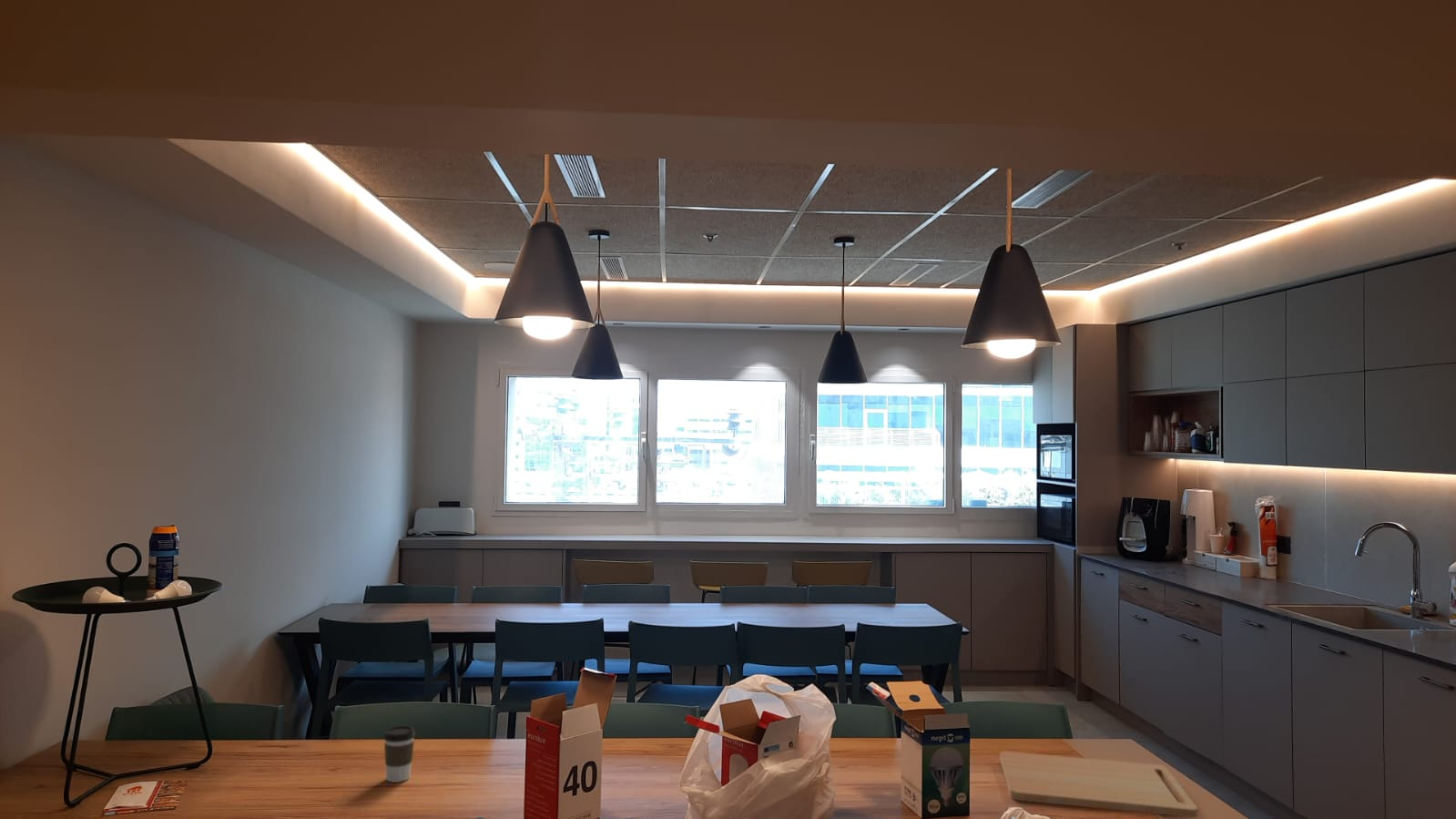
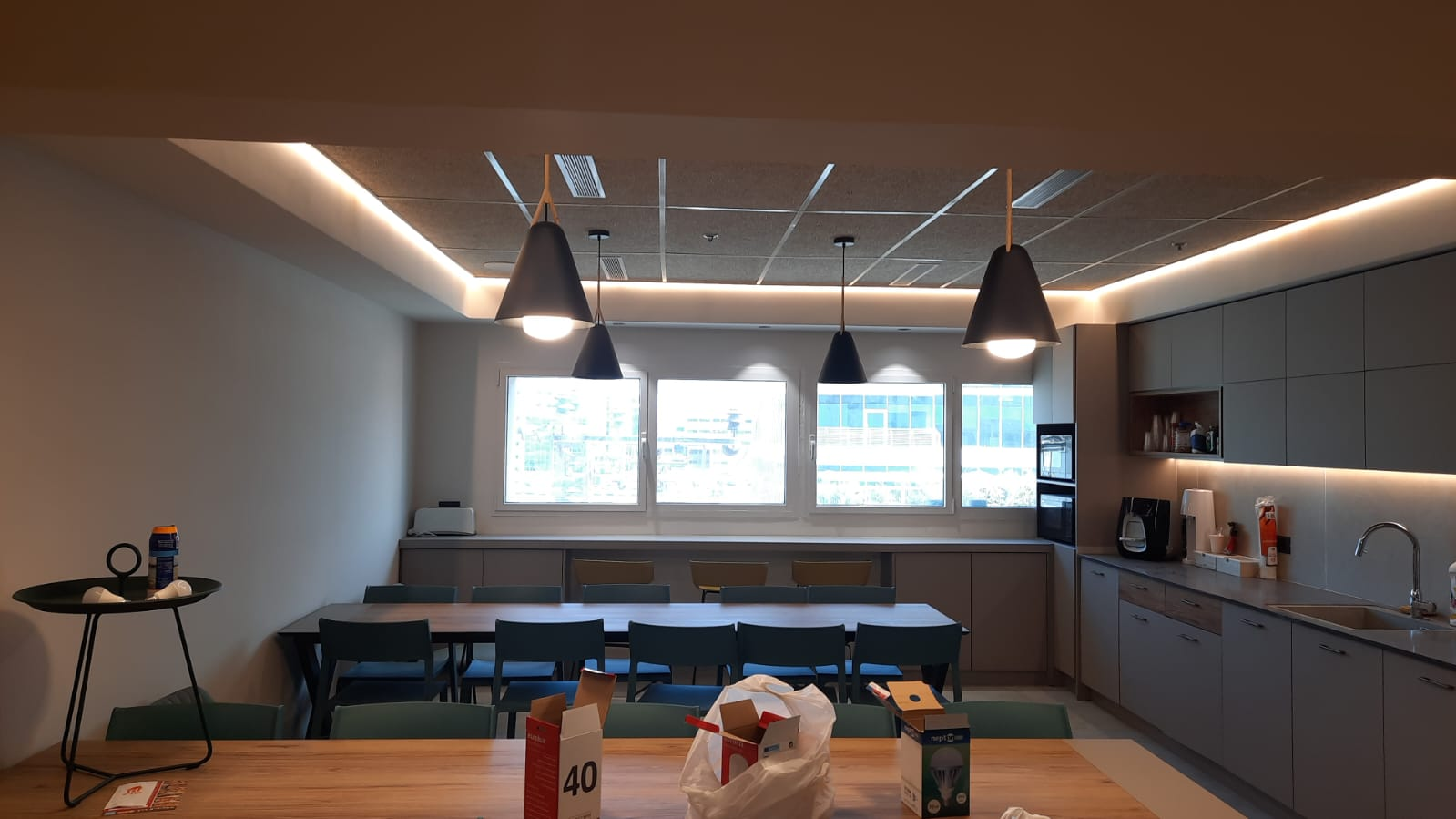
- coffee cup [382,725,416,783]
- cutting board [1000,751,1198,818]
